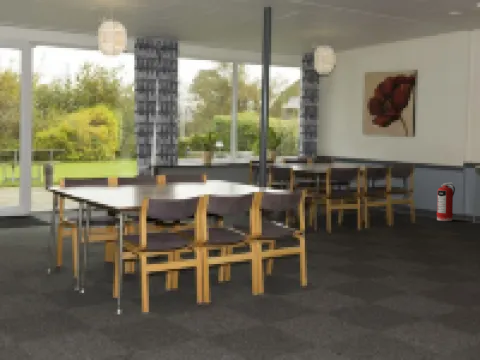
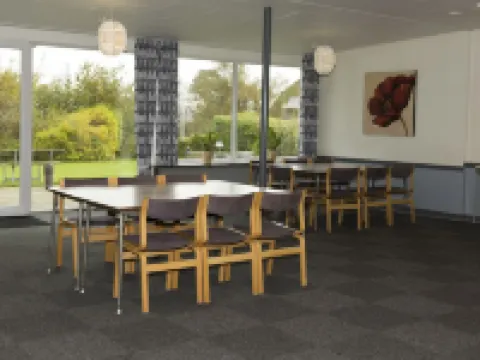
- fire extinguisher [436,182,456,222]
